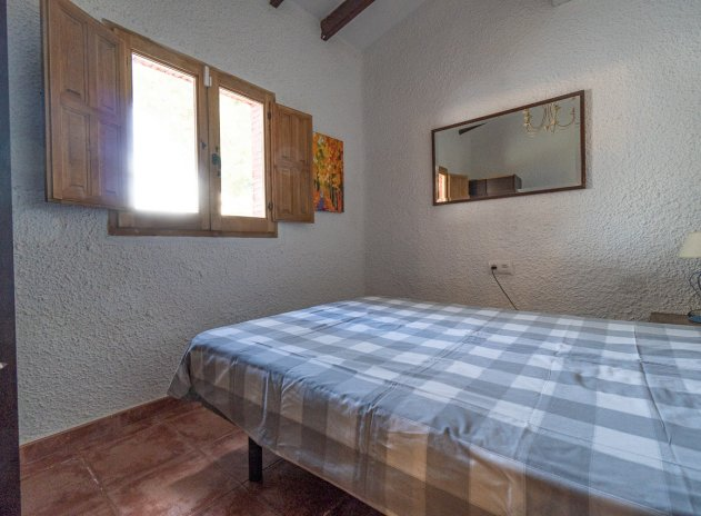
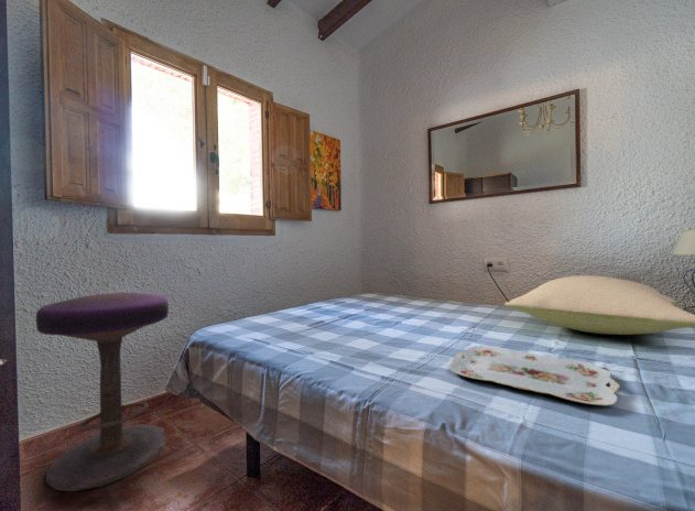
+ stool [35,292,170,492]
+ serving tray [449,345,621,406]
+ pillow [503,274,695,336]
